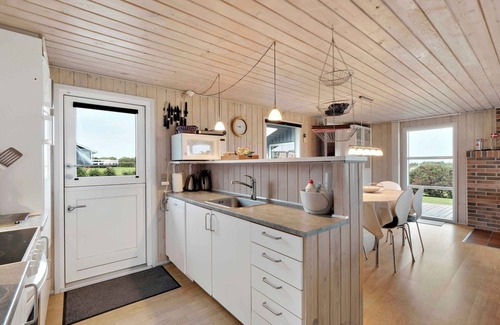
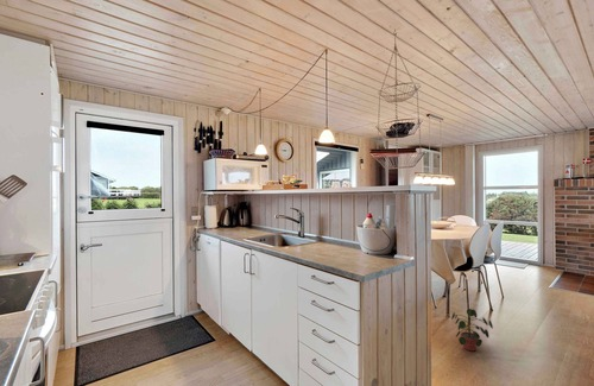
+ potted plant [450,308,494,352]
